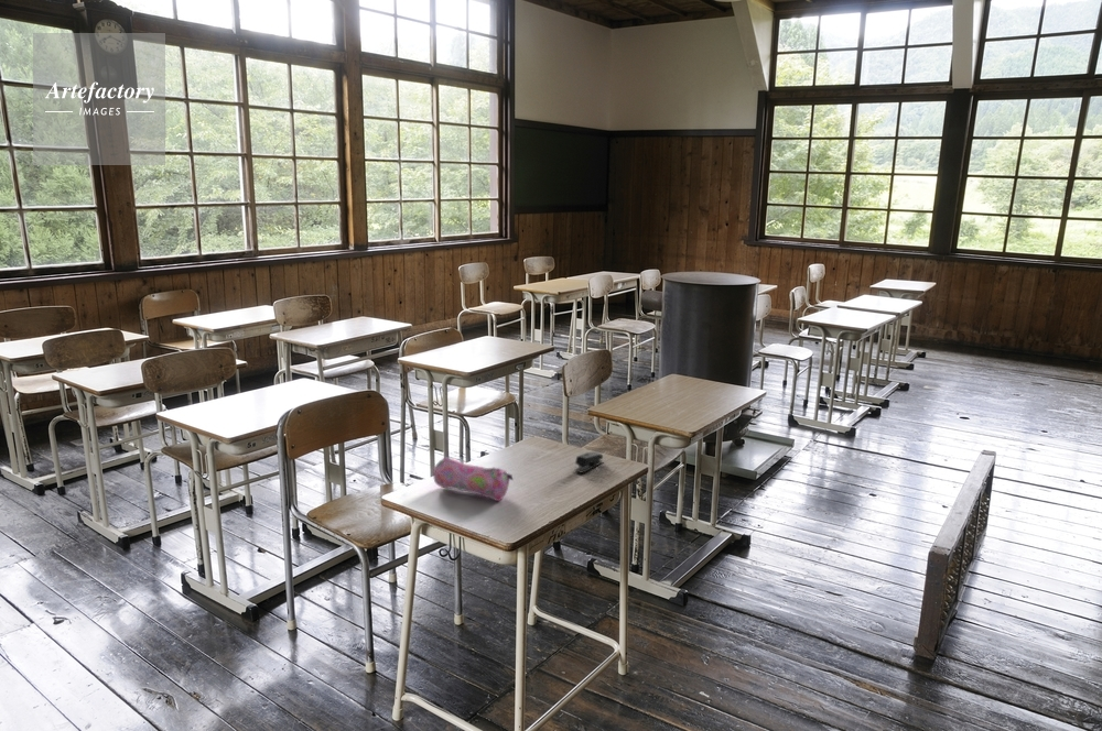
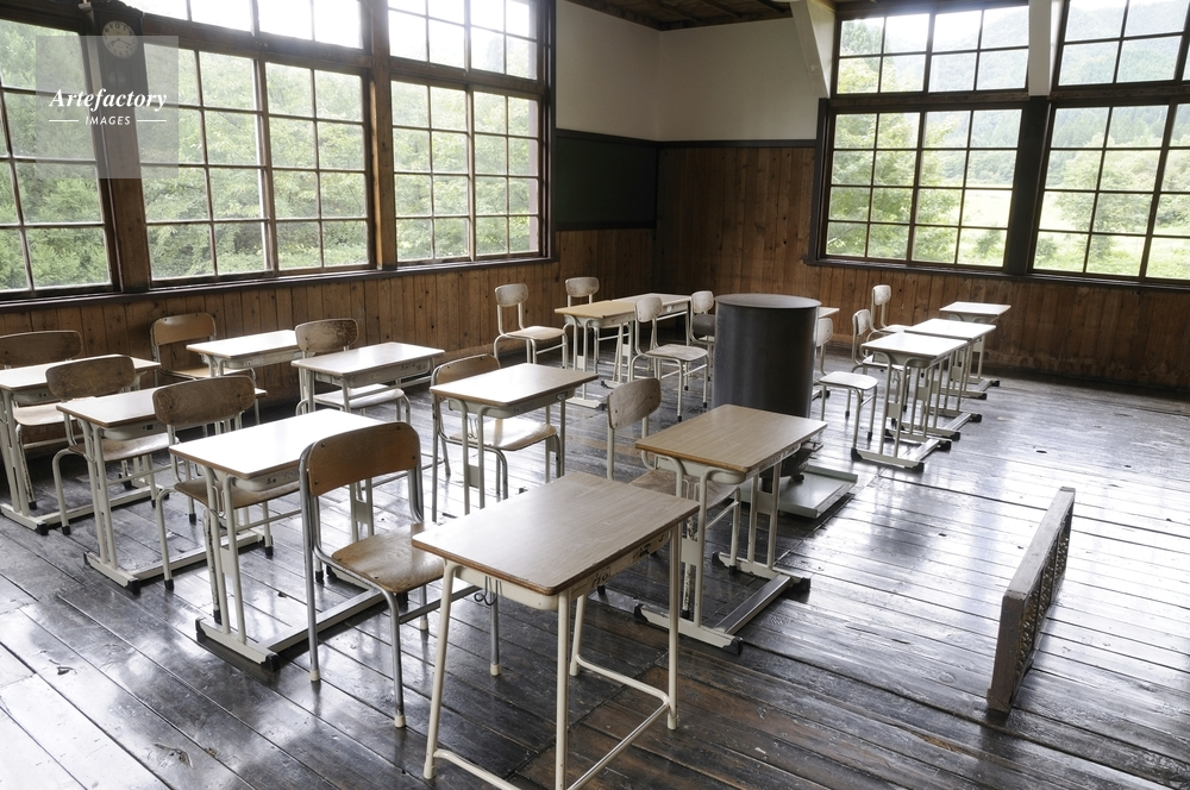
- pencil case [432,456,515,502]
- stapler [573,450,604,473]
